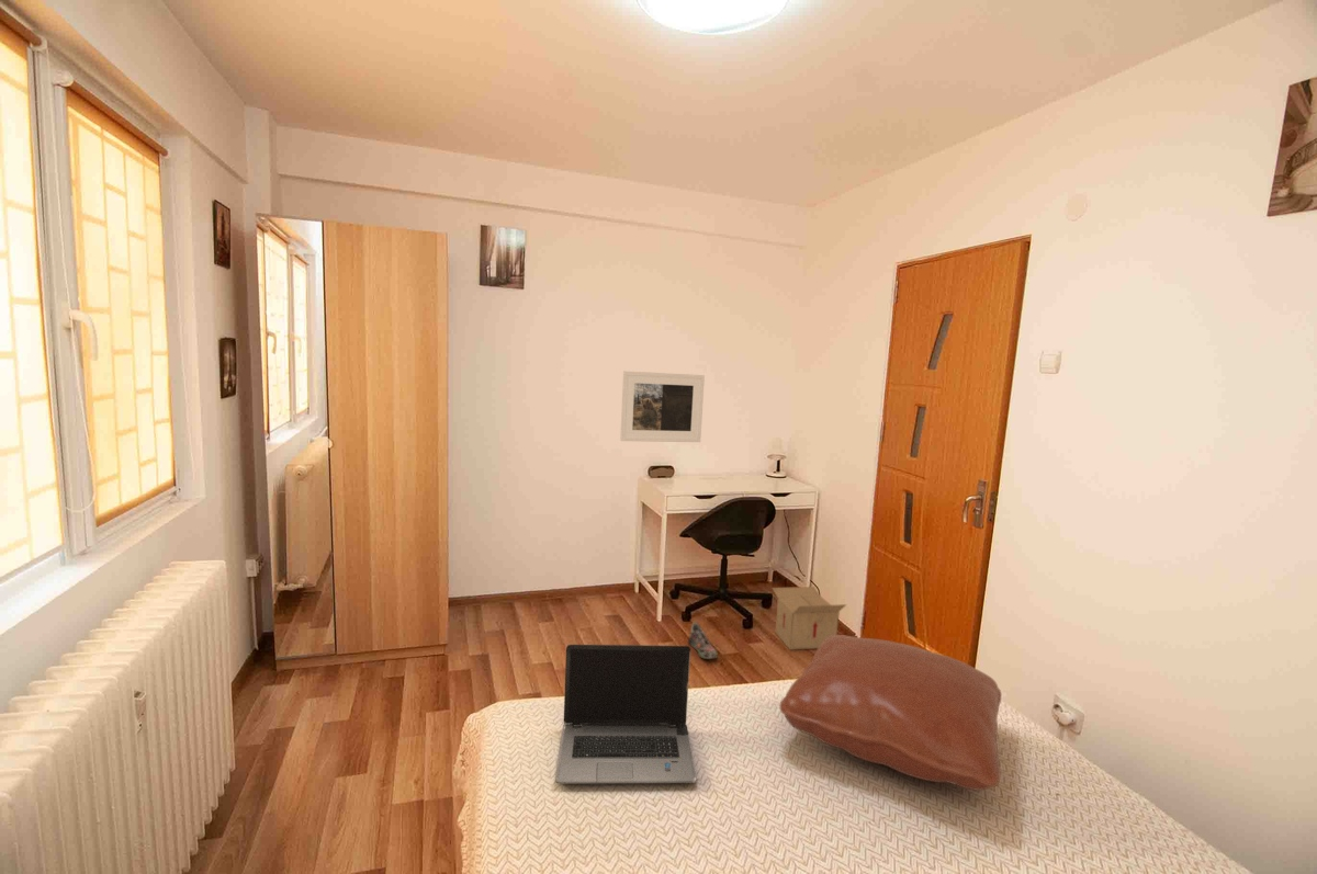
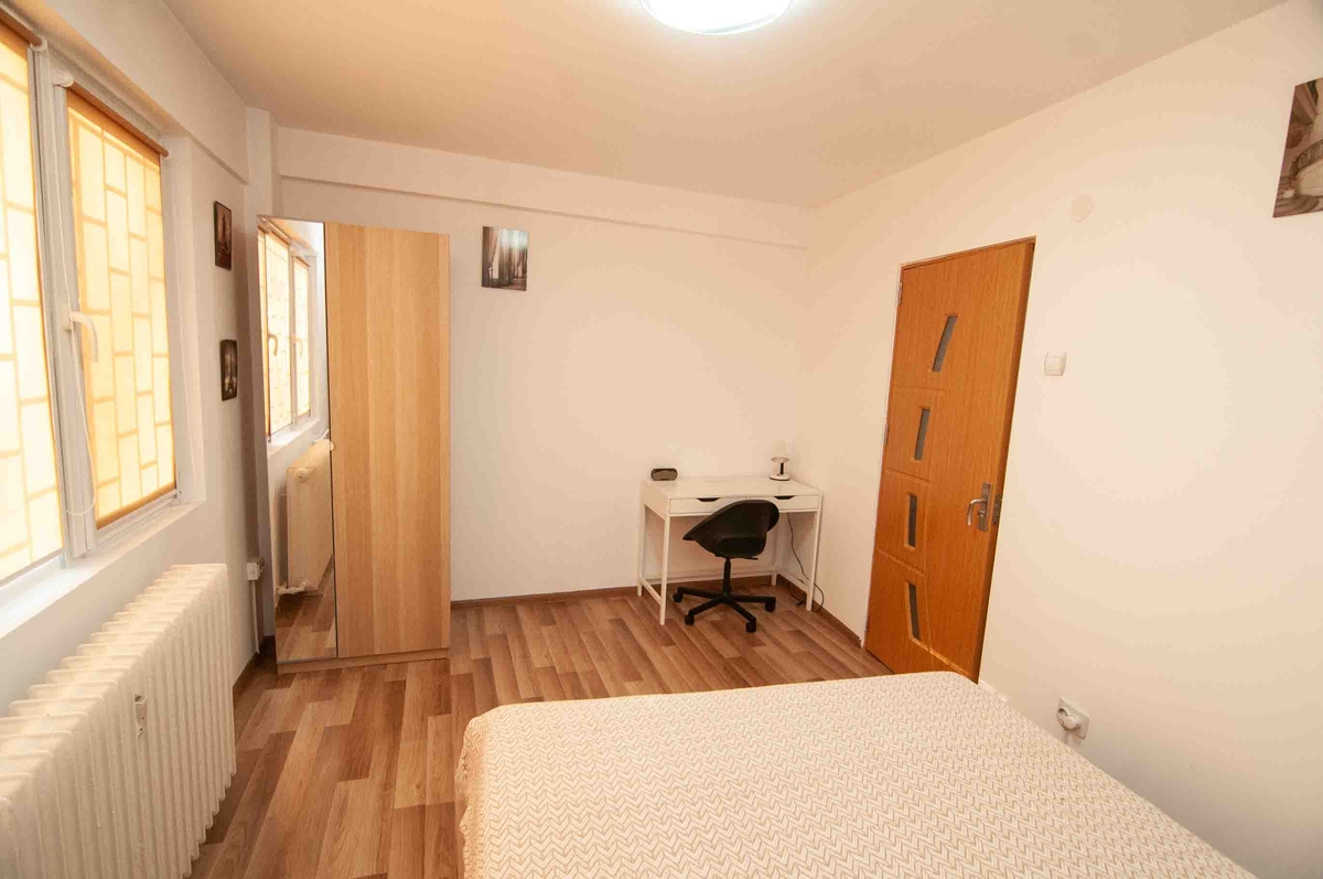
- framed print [619,371,706,443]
- cardboard box [770,586,848,651]
- laptop computer [554,644,699,785]
- shoe [687,621,719,660]
- pillow [778,634,1003,792]
